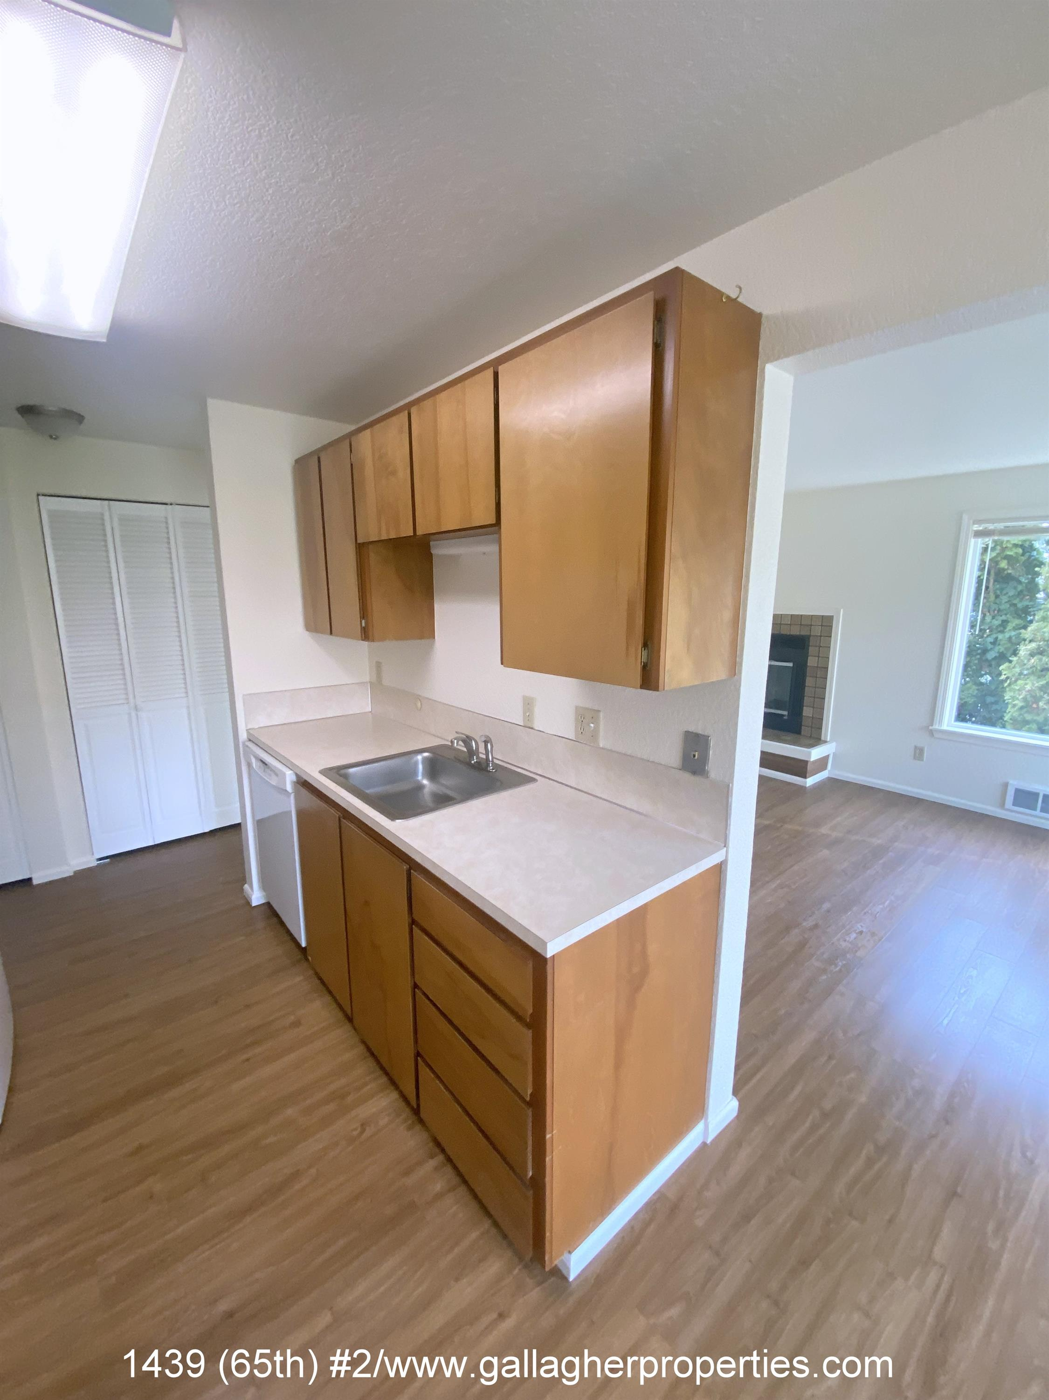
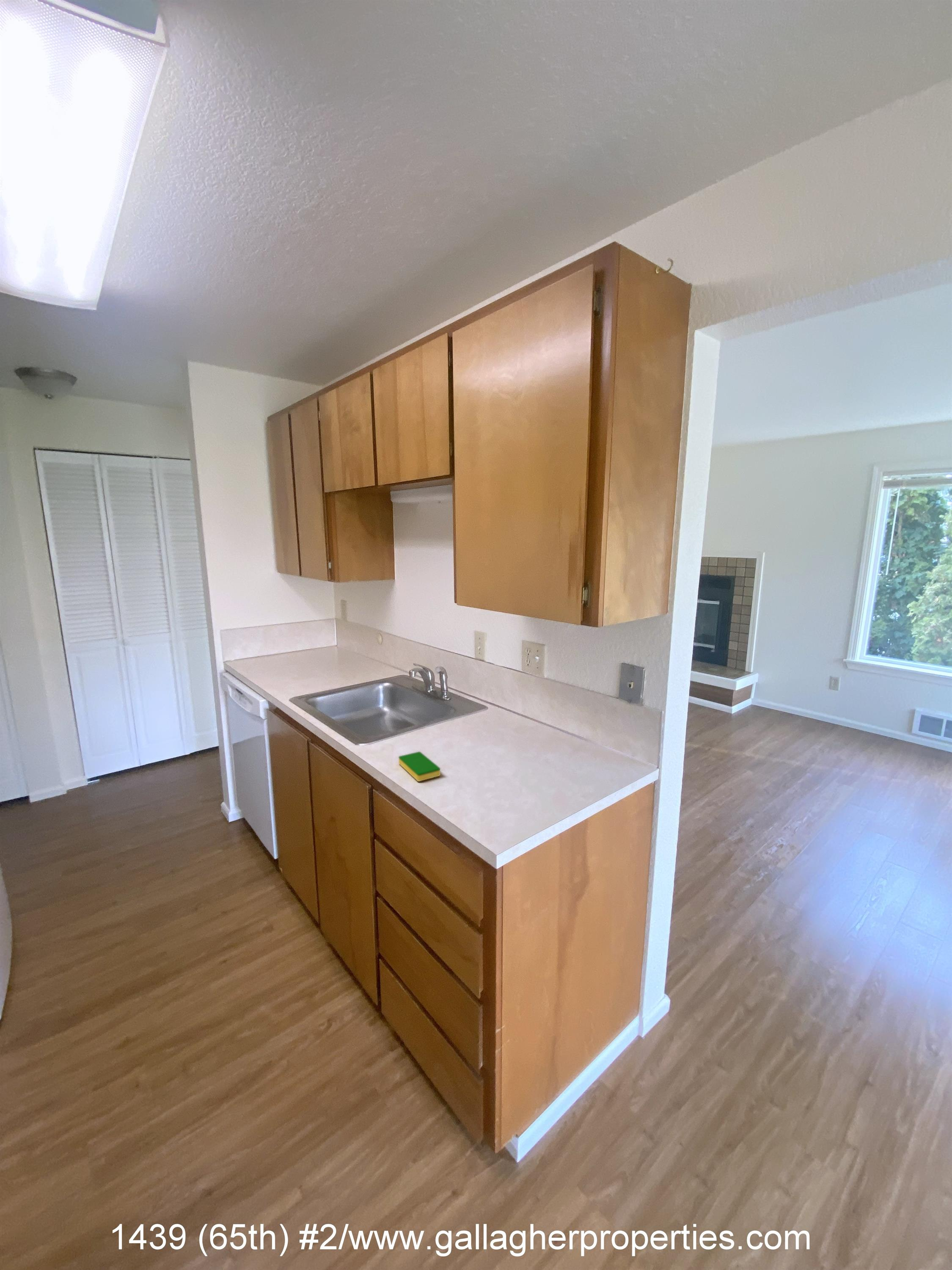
+ dish sponge [398,751,441,782]
